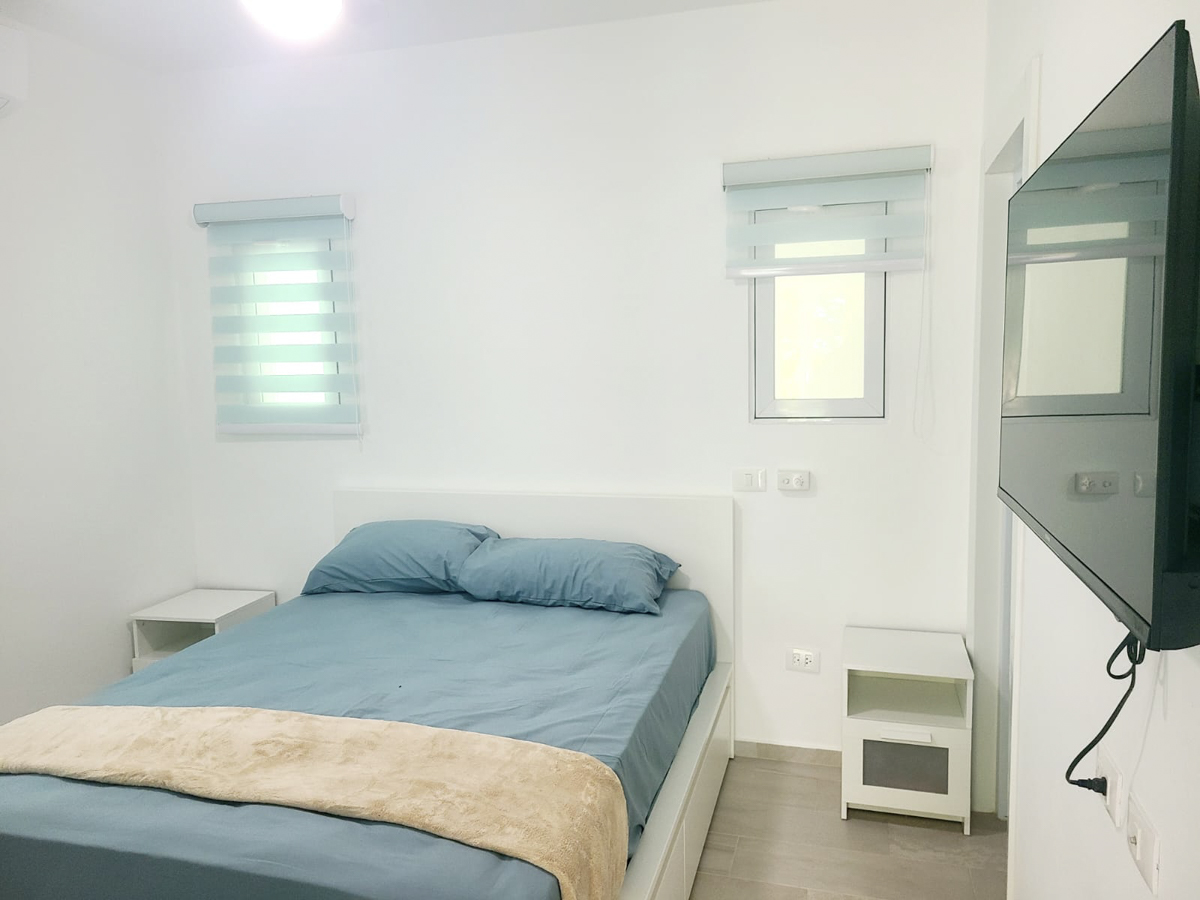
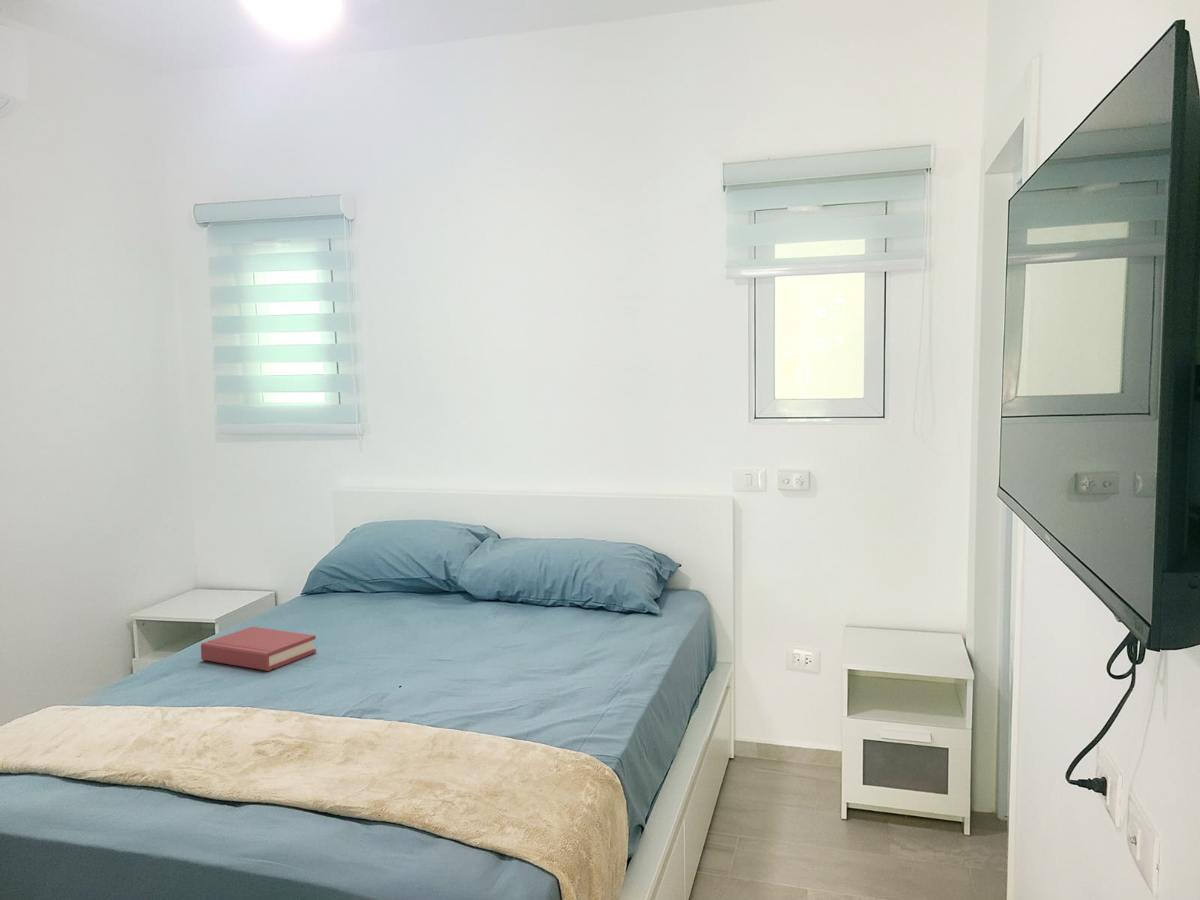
+ hardback book [200,626,317,672]
